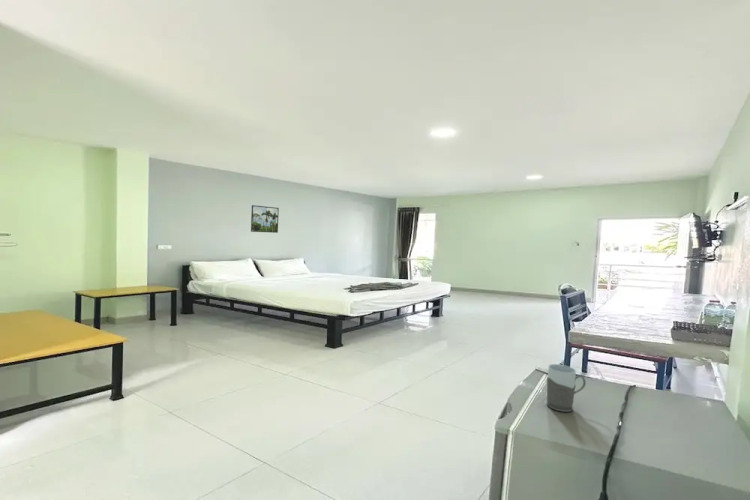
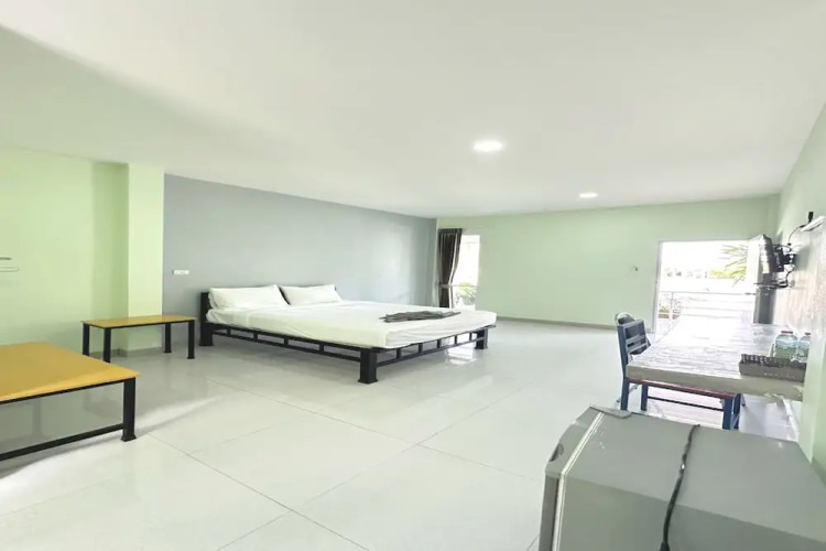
- mug [545,363,587,413]
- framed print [250,204,280,234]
